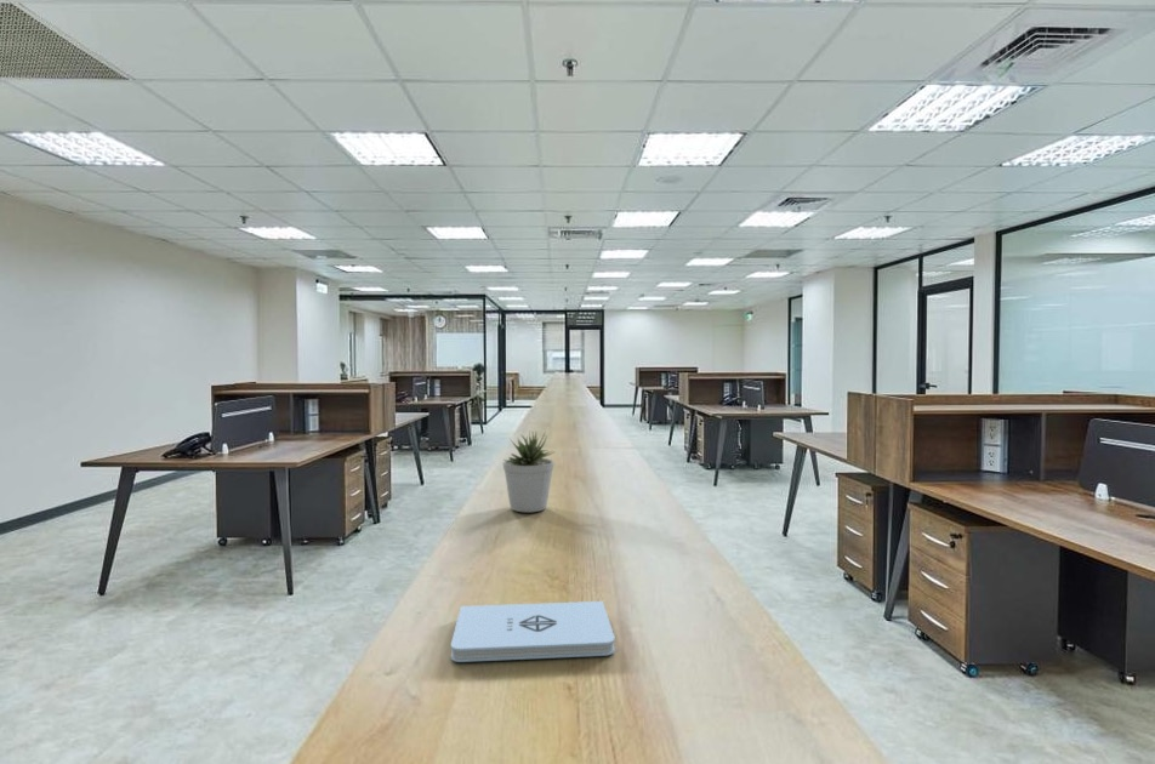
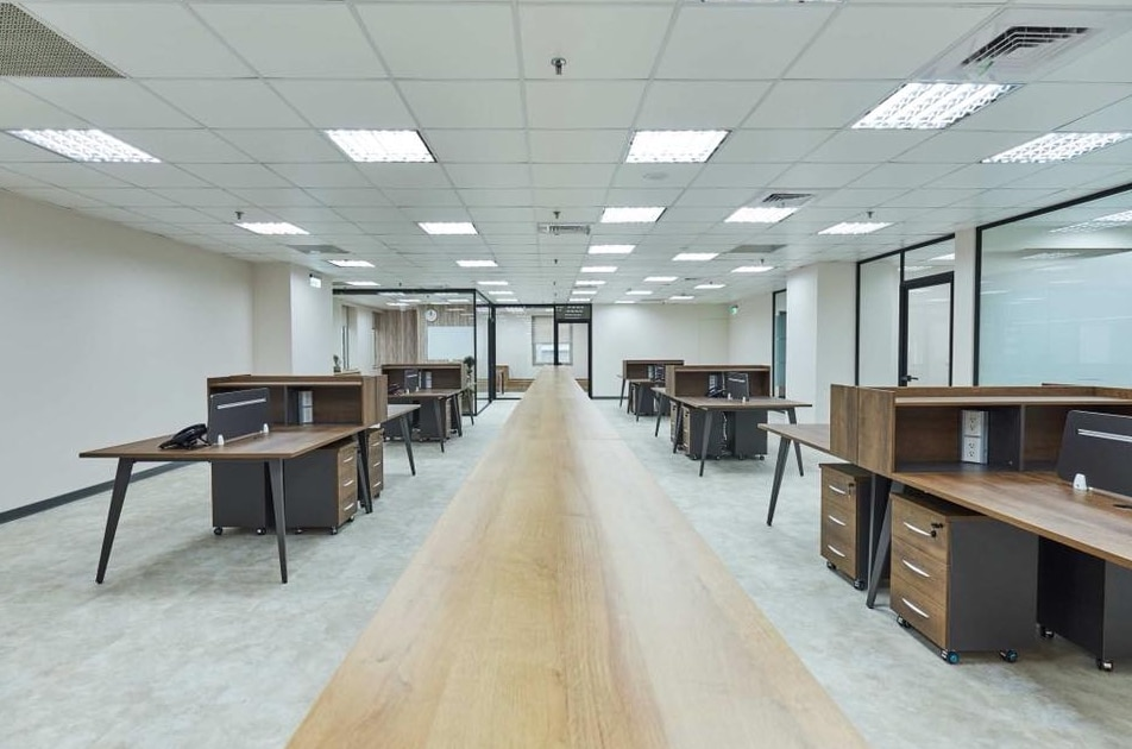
- potted plant [501,431,557,513]
- notepad [450,600,616,663]
